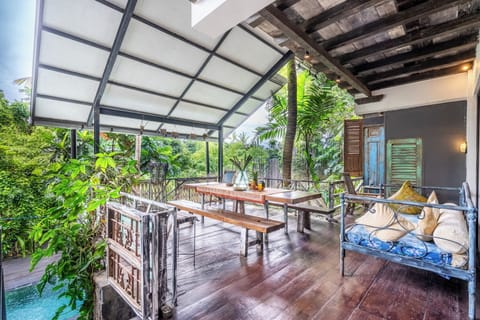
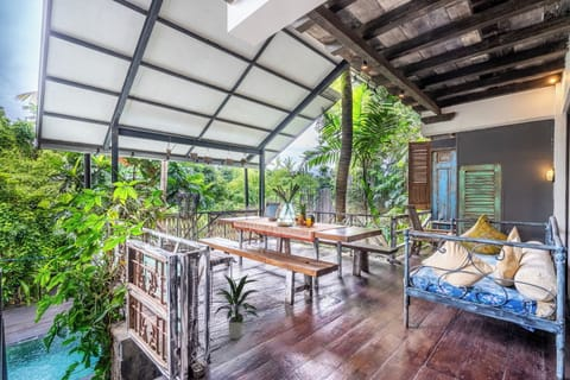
+ indoor plant [213,273,260,340]
